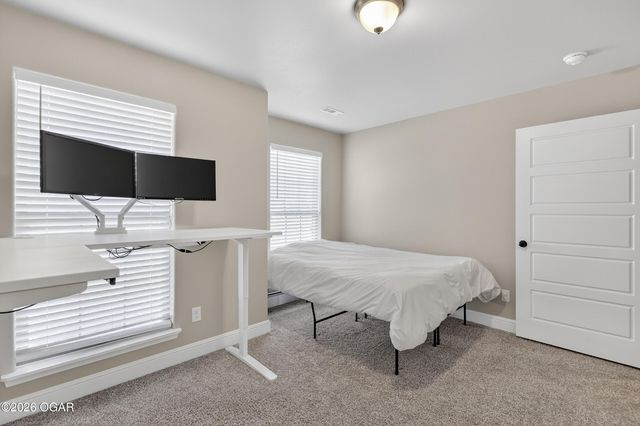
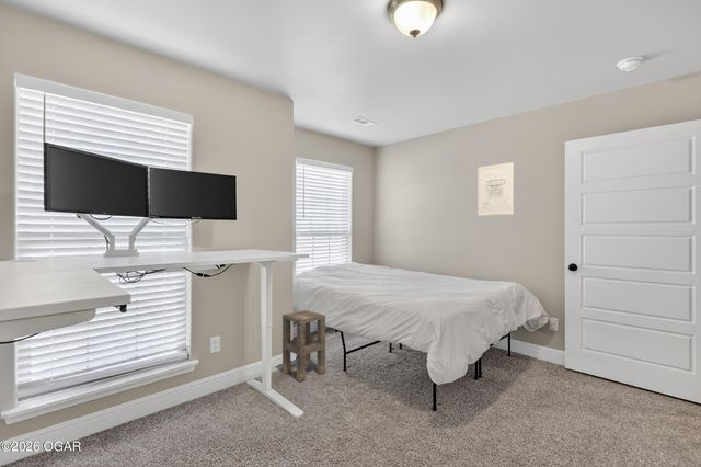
+ side table [281,309,326,383]
+ wall art [476,161,515,216]
